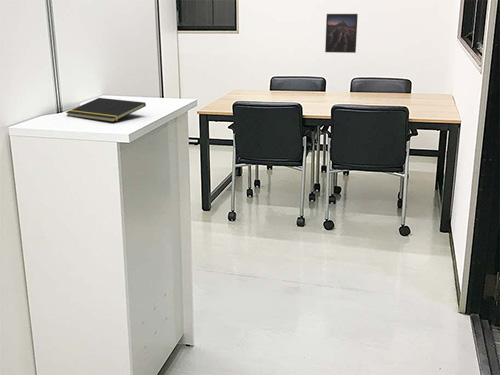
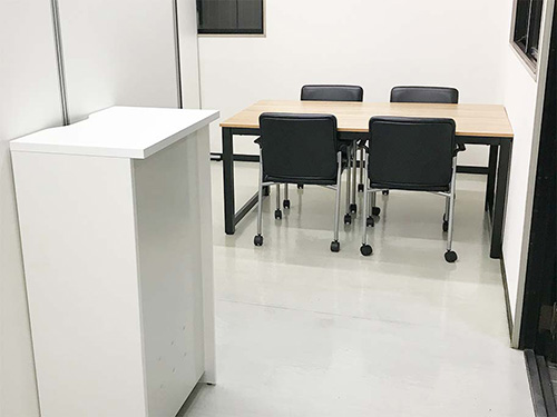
- notepad [65,97,147,123]
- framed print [324,13,359,54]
